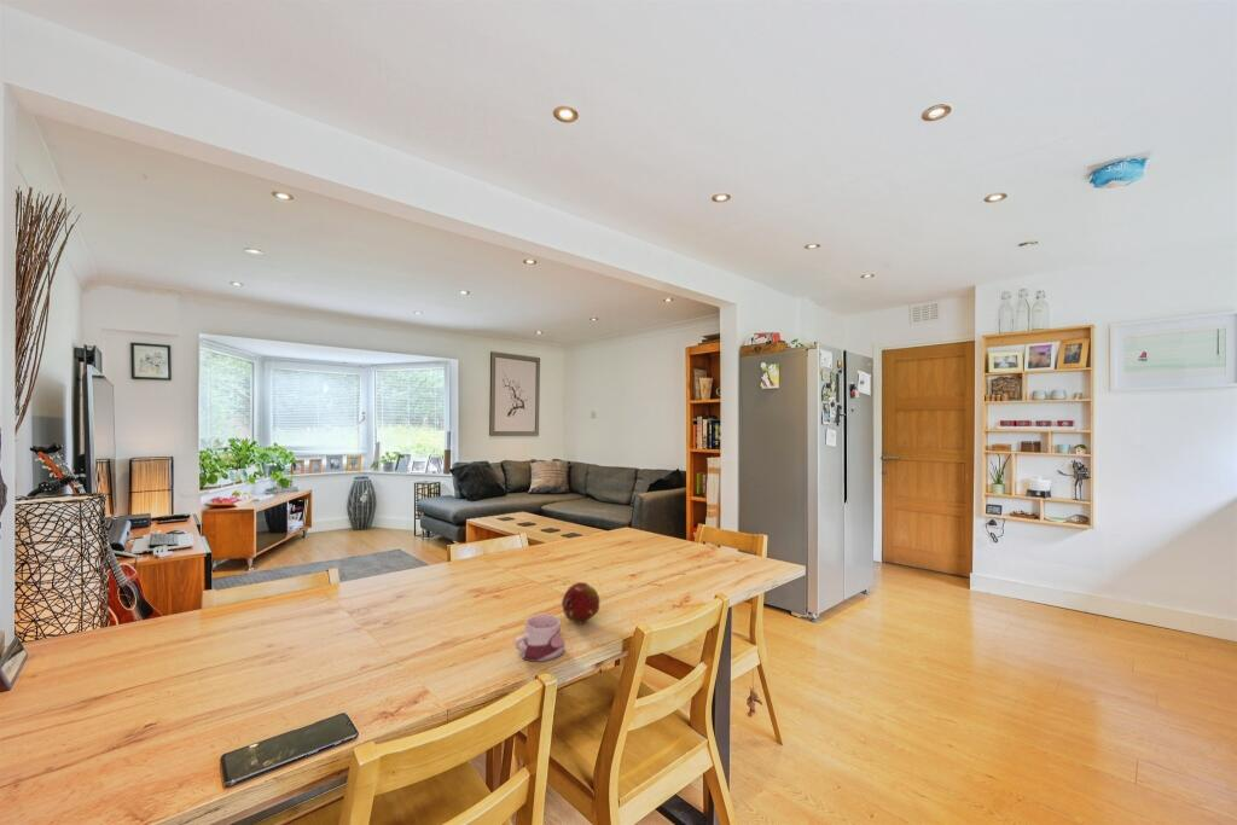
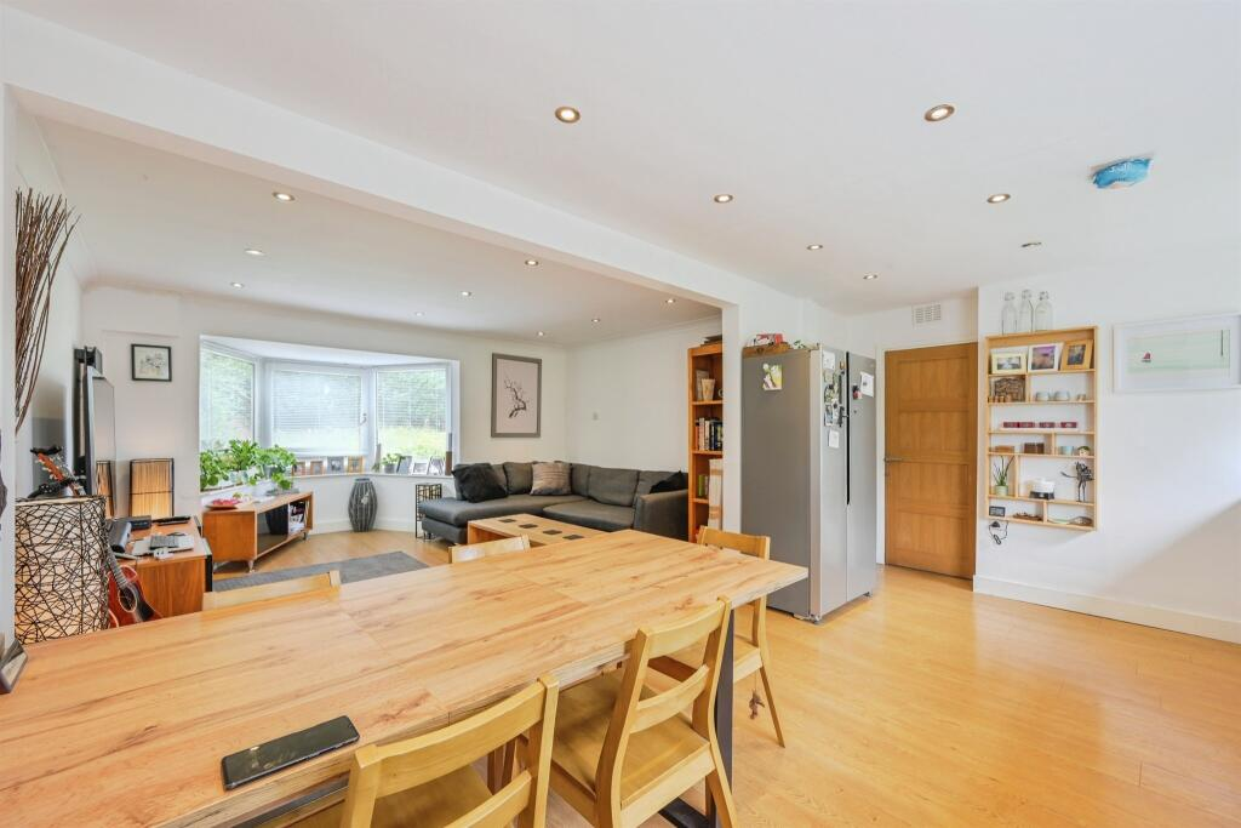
- fruit [561,581,602,624]
- mug [513,614,565,663]
